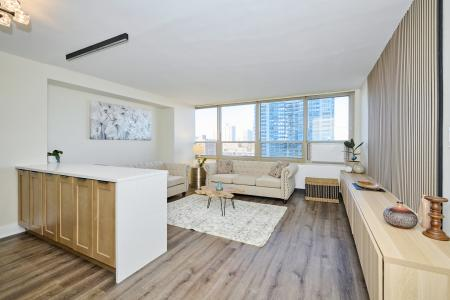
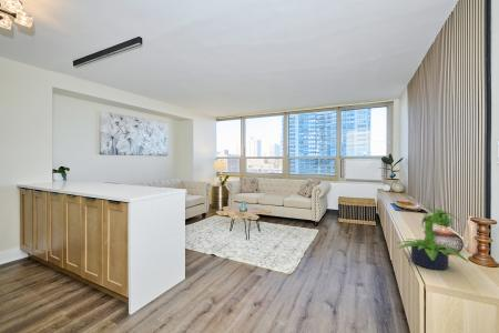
+ potted plant [397,208,470,271]
